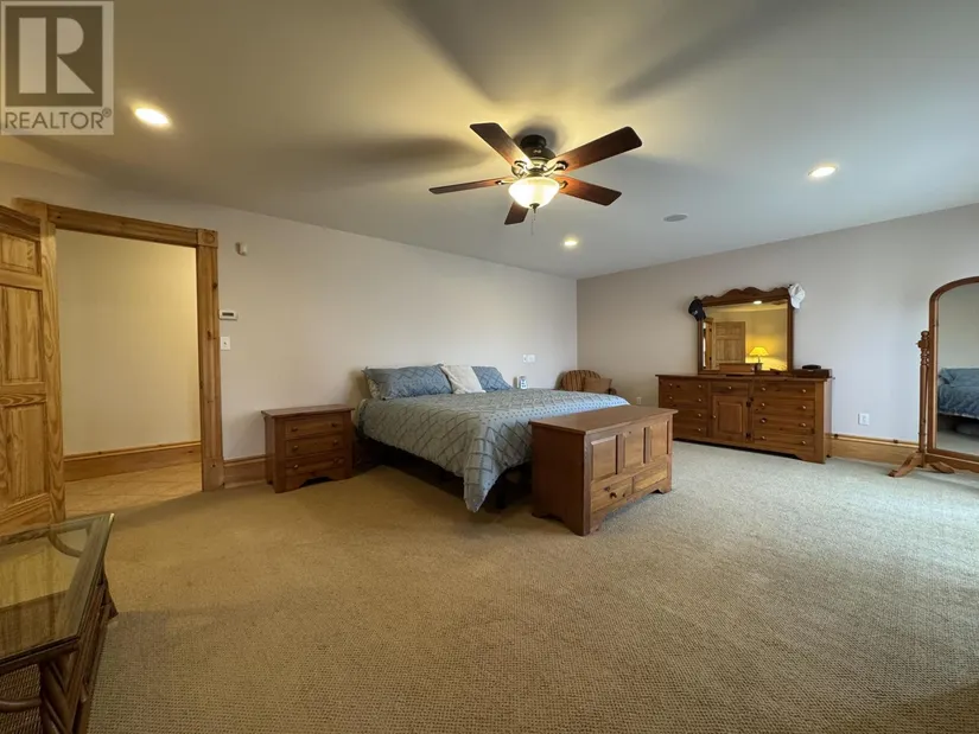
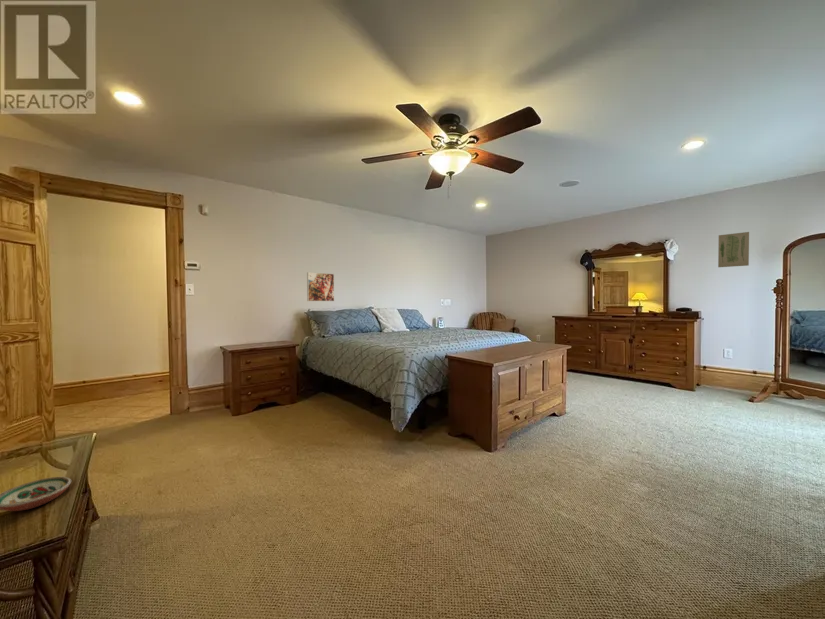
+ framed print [306,271,335,302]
+ decorative bowl [0,476,72,512]
+ wall art [717,231,750,268]
